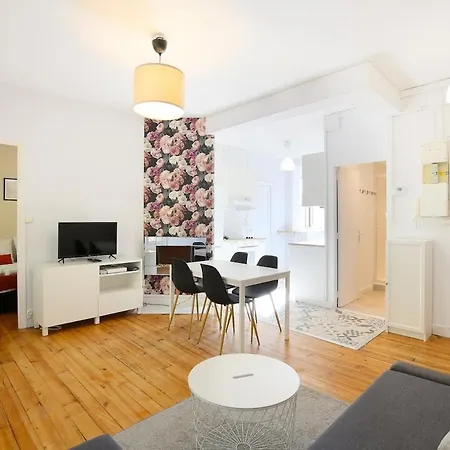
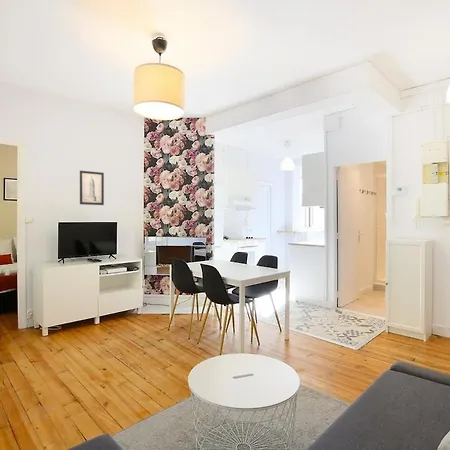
+ wall art [79,170,105,206]
